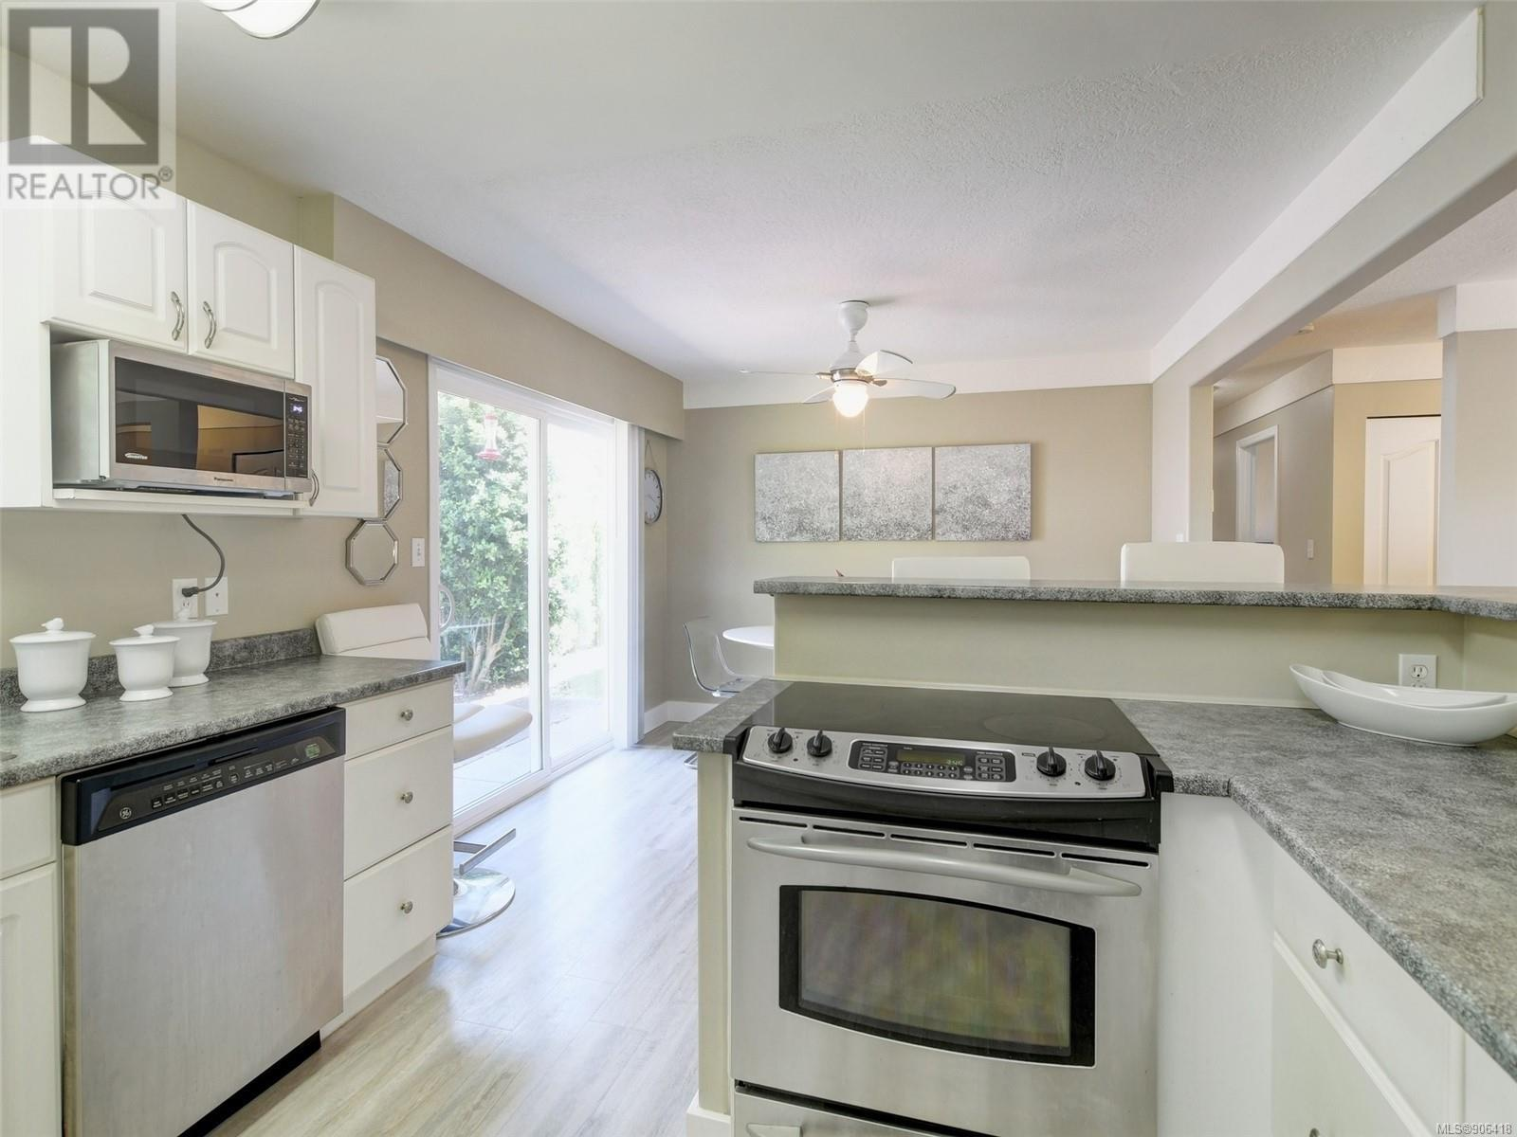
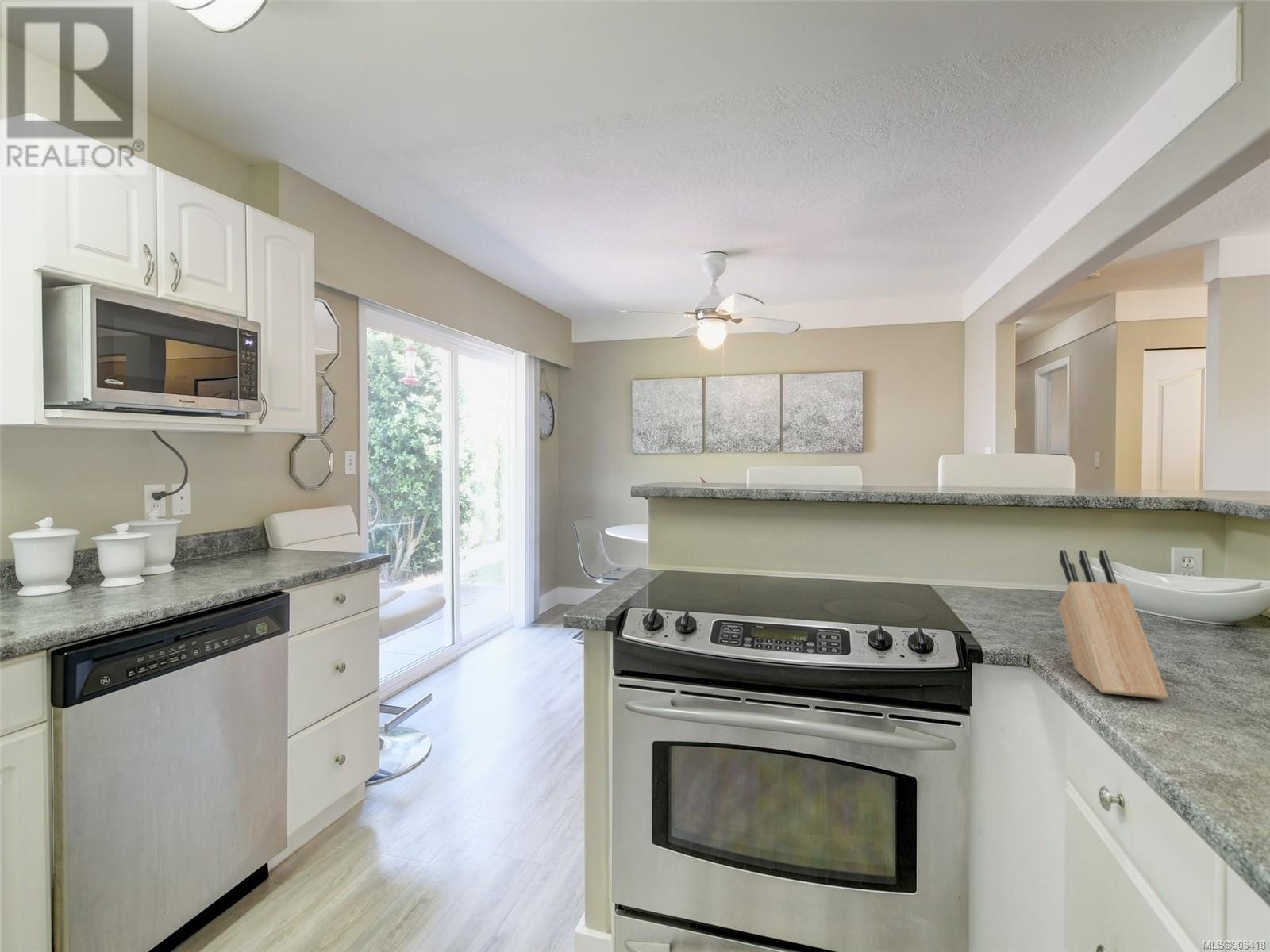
+ knife block [1058,549,1169,700]
